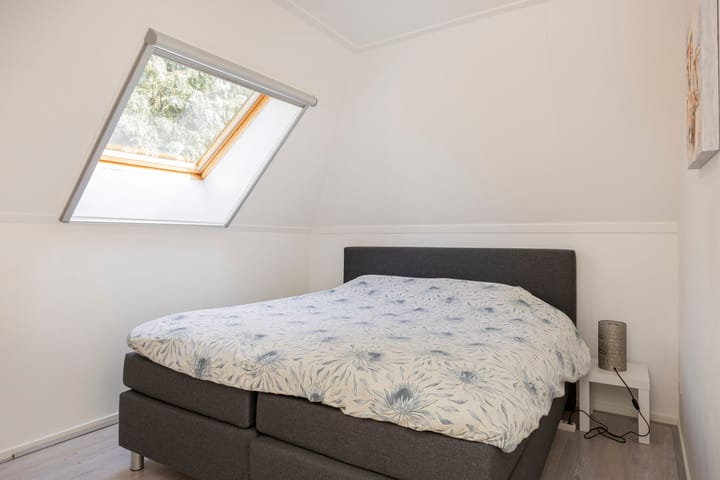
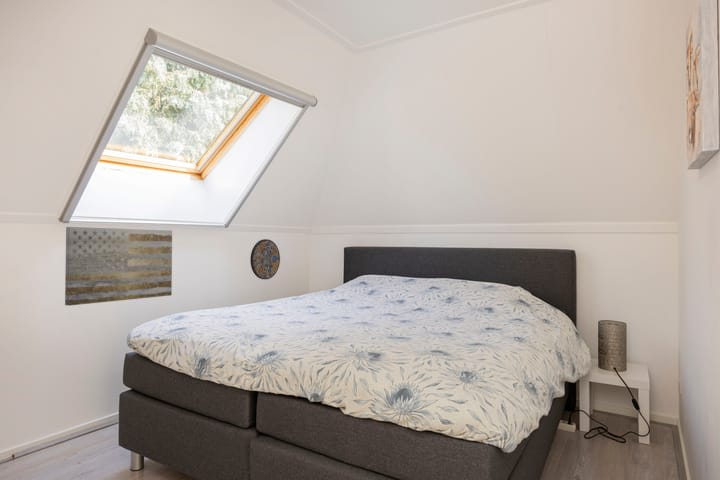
+ manhole cover [249,238,281,280]
+ wall art [64,226,173,307]
